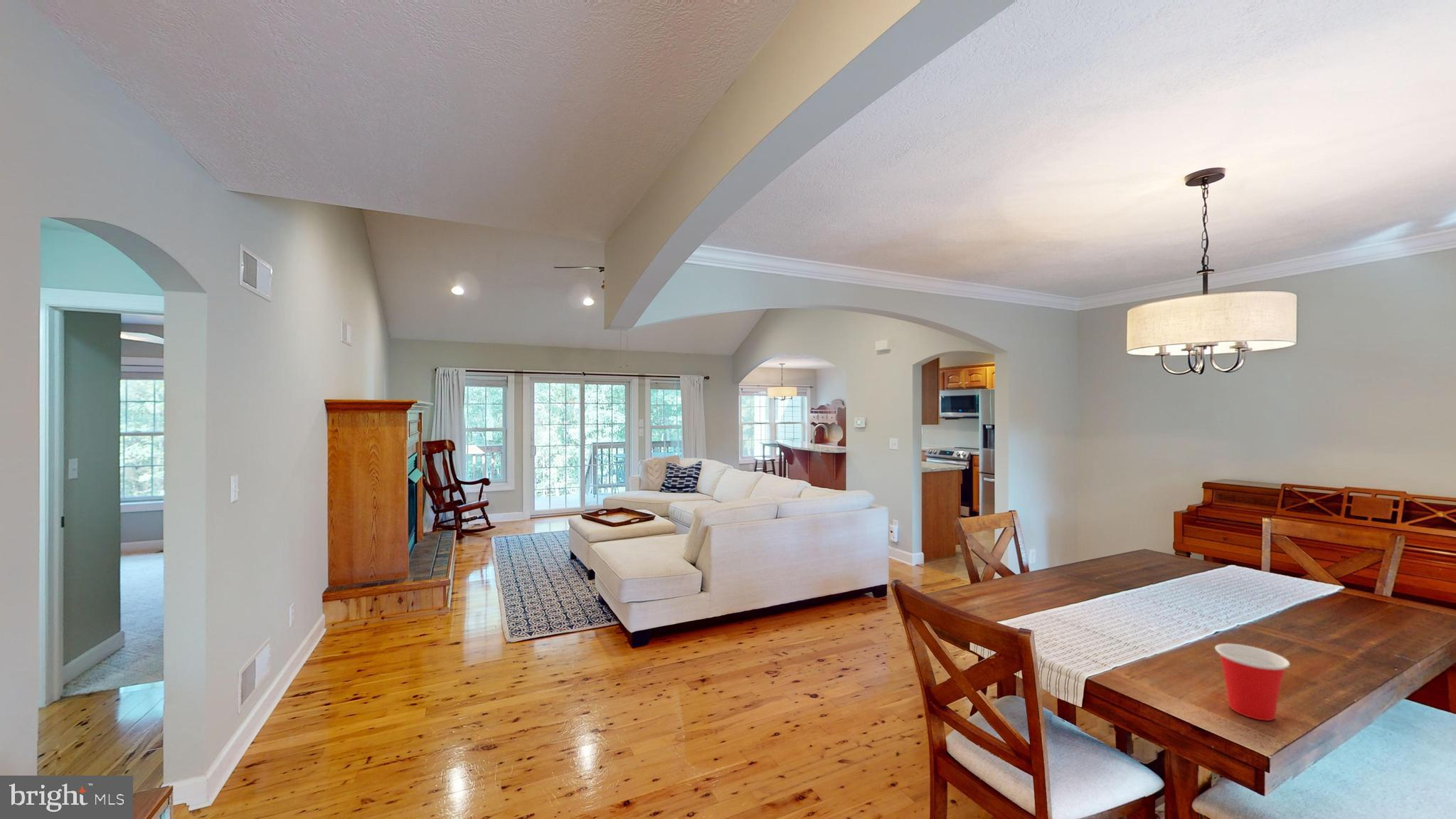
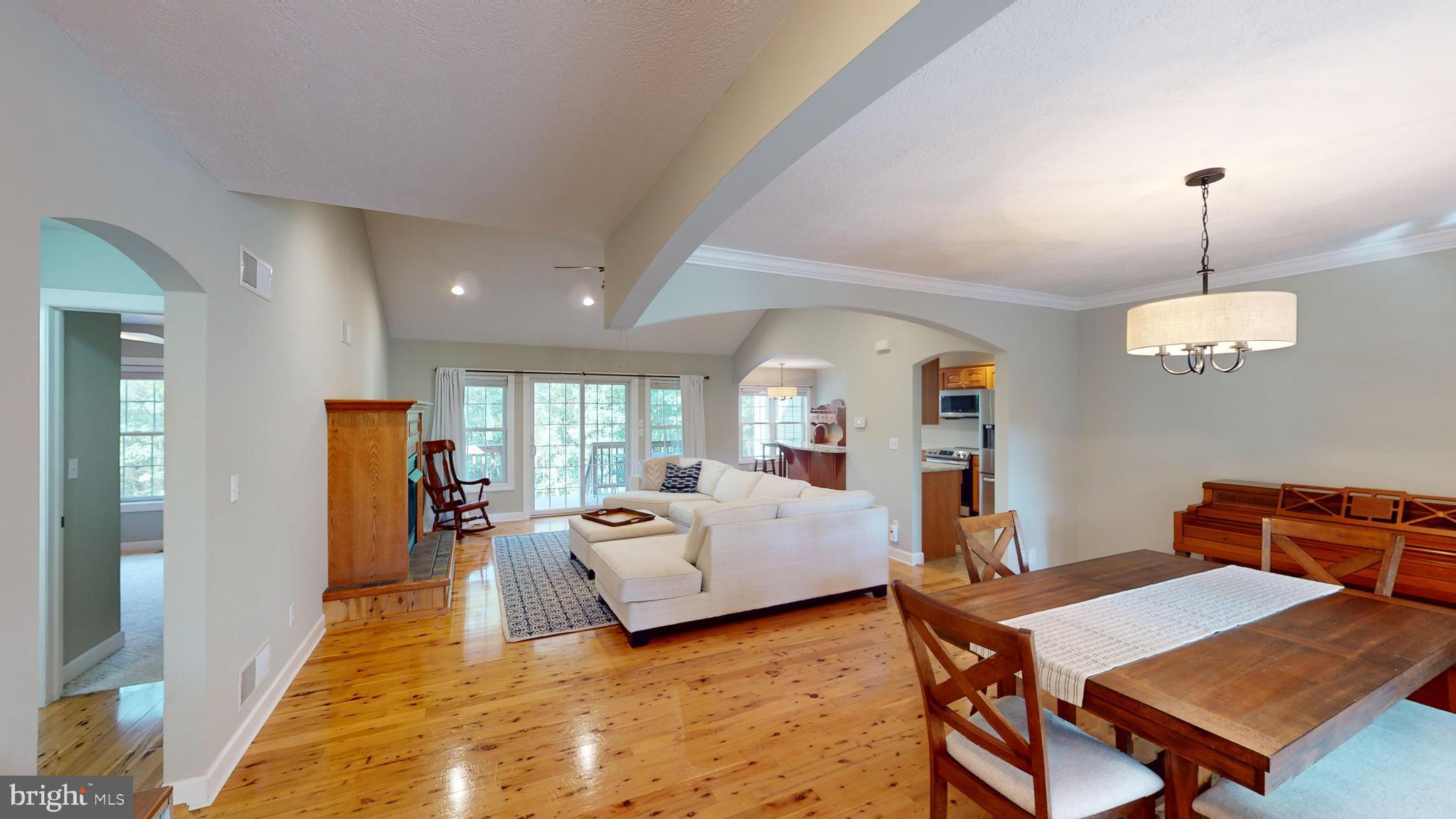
- cup [1214,643,1291,722]
